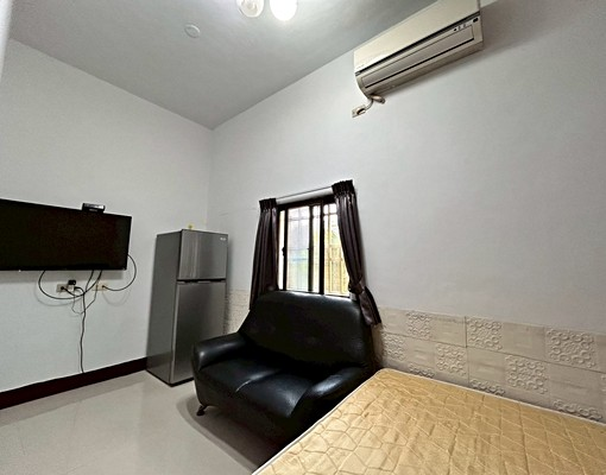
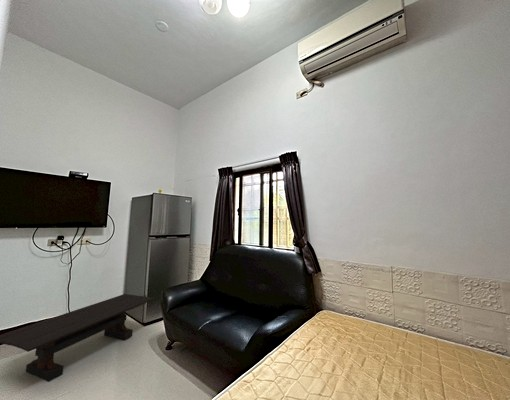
+ coffee table [0,293,155,383]
